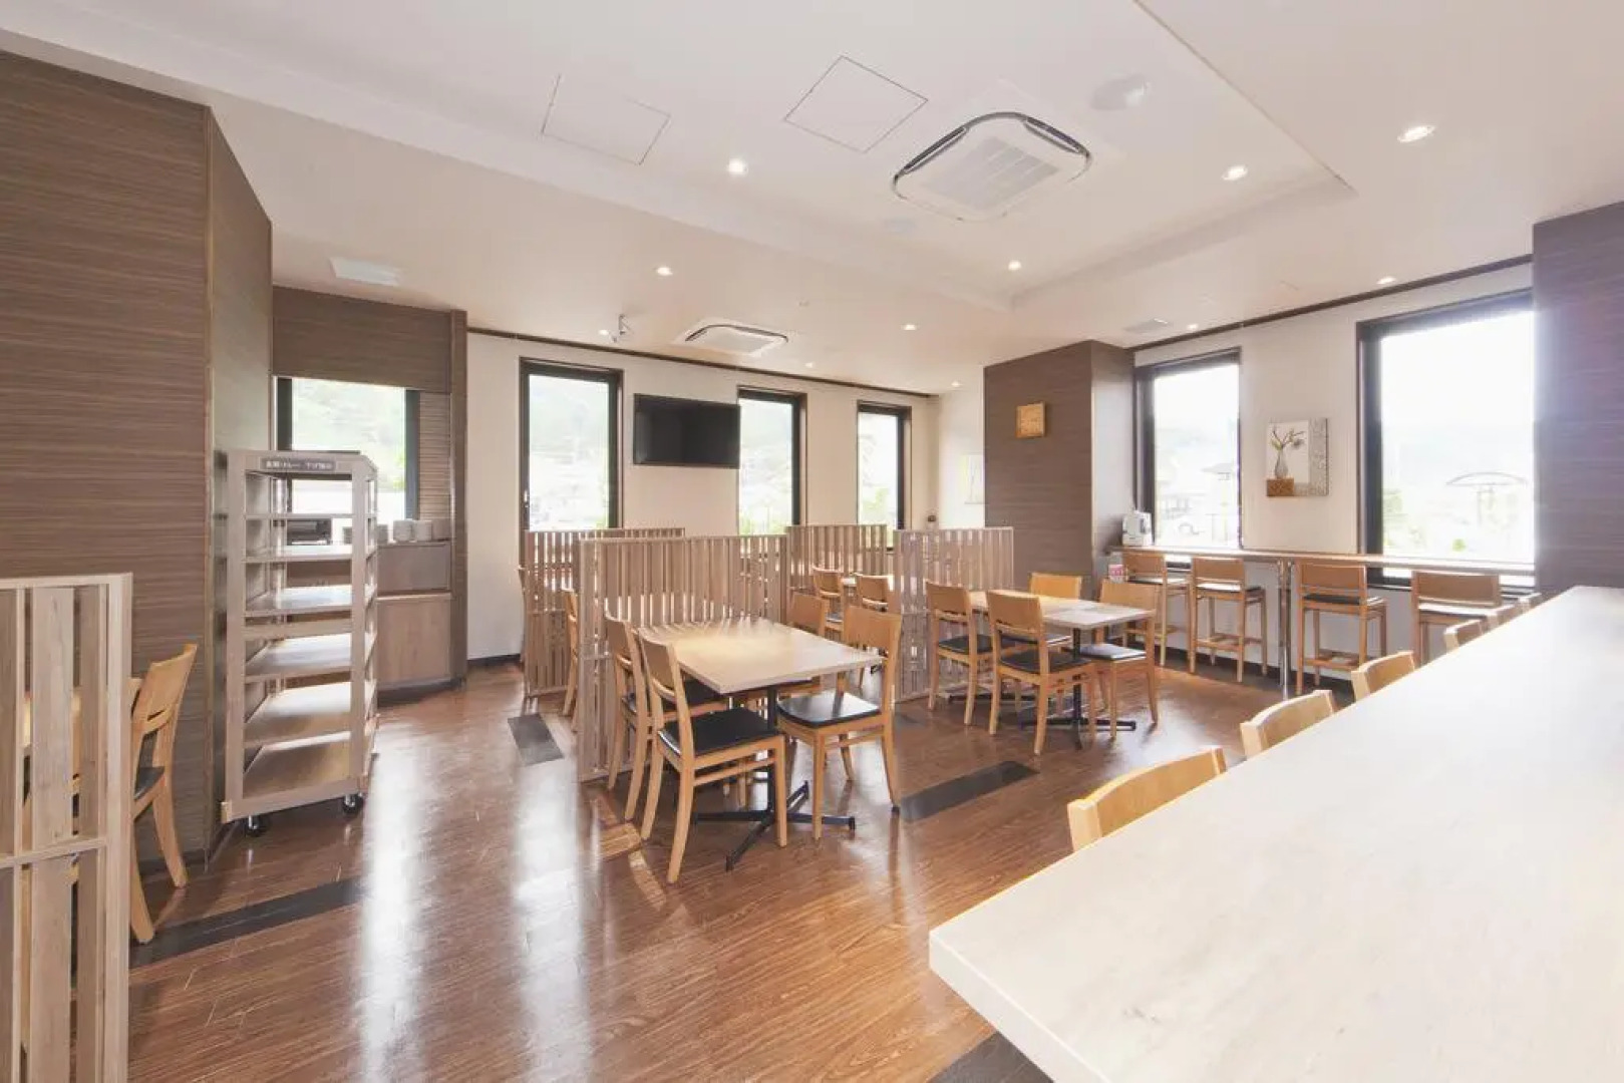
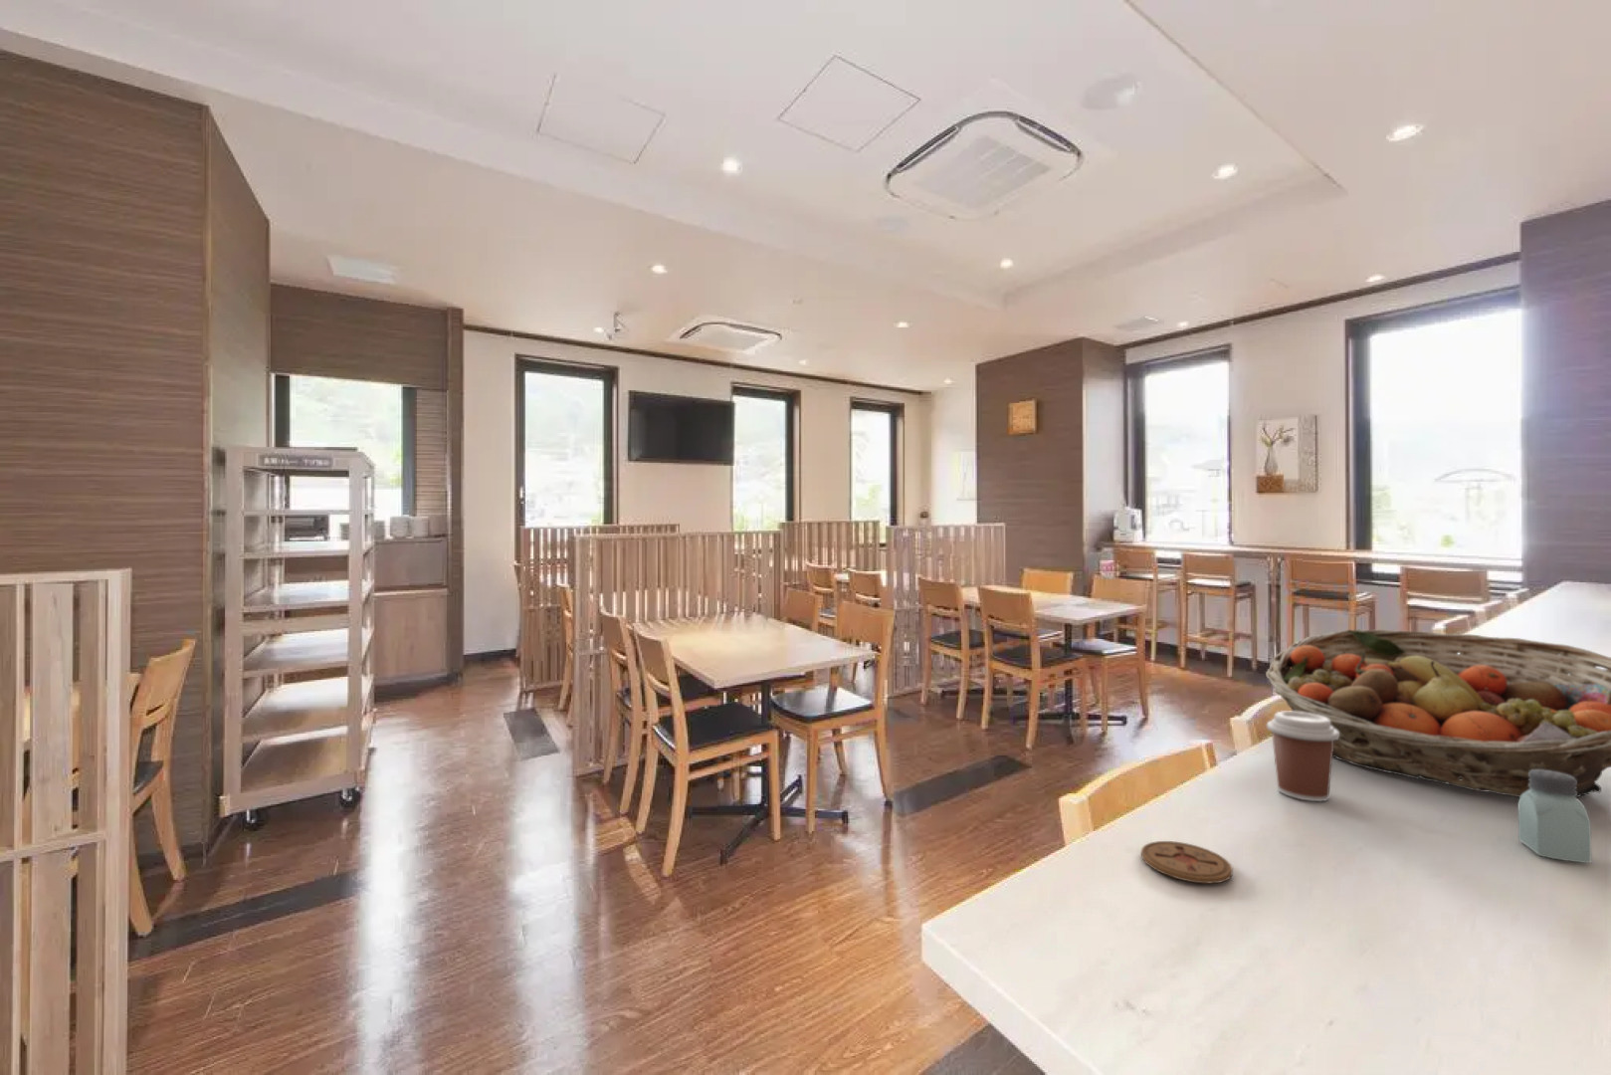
+ fruit basket [1264,627,1611,798]
+ saltshaker [1517,769,1592,864]
+ coffee cup [1266,710,1340,803]
+ coaster [1141,840,1234,884]
